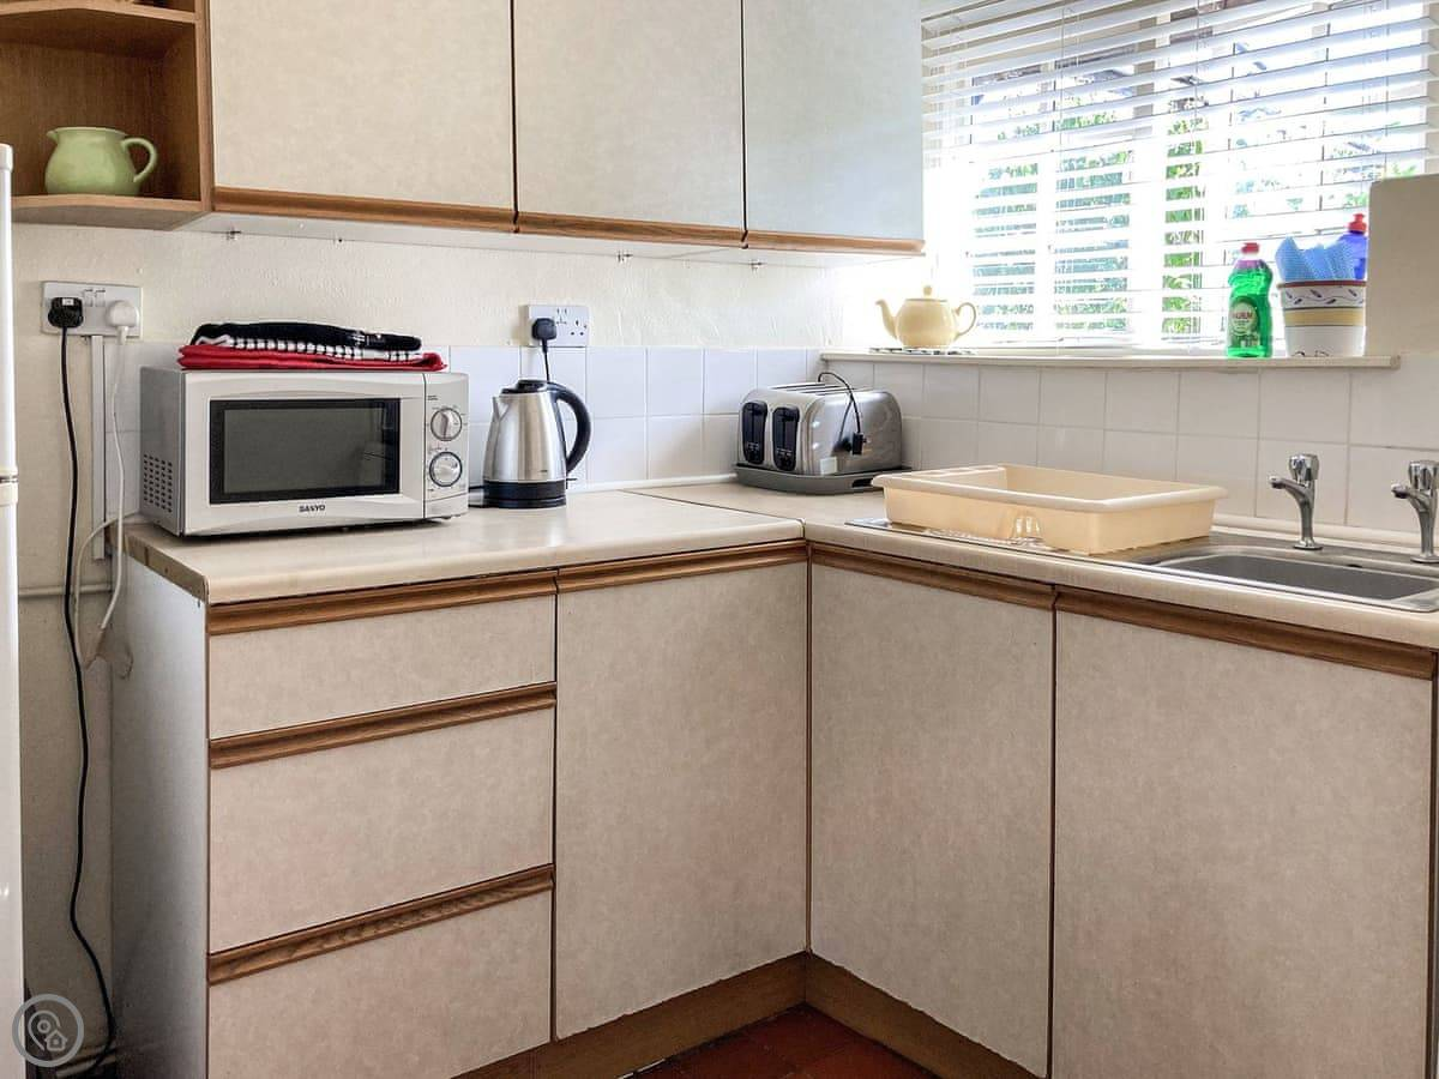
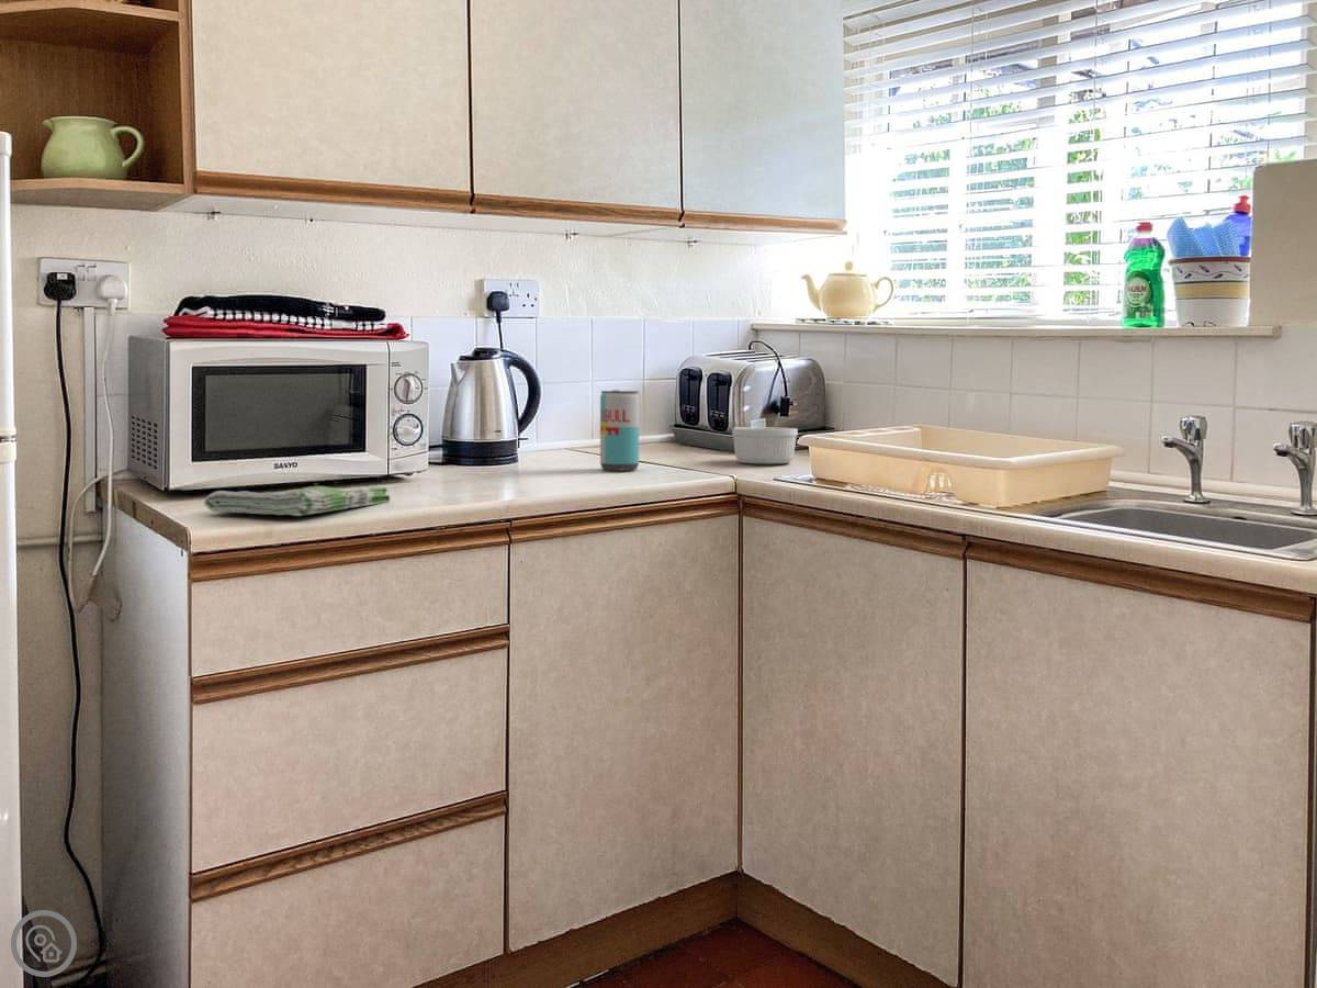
+ beverage can [599,390,640,471]
+ ramekin [731,426,799,464]
+ dish towel [203,485,391,517]
